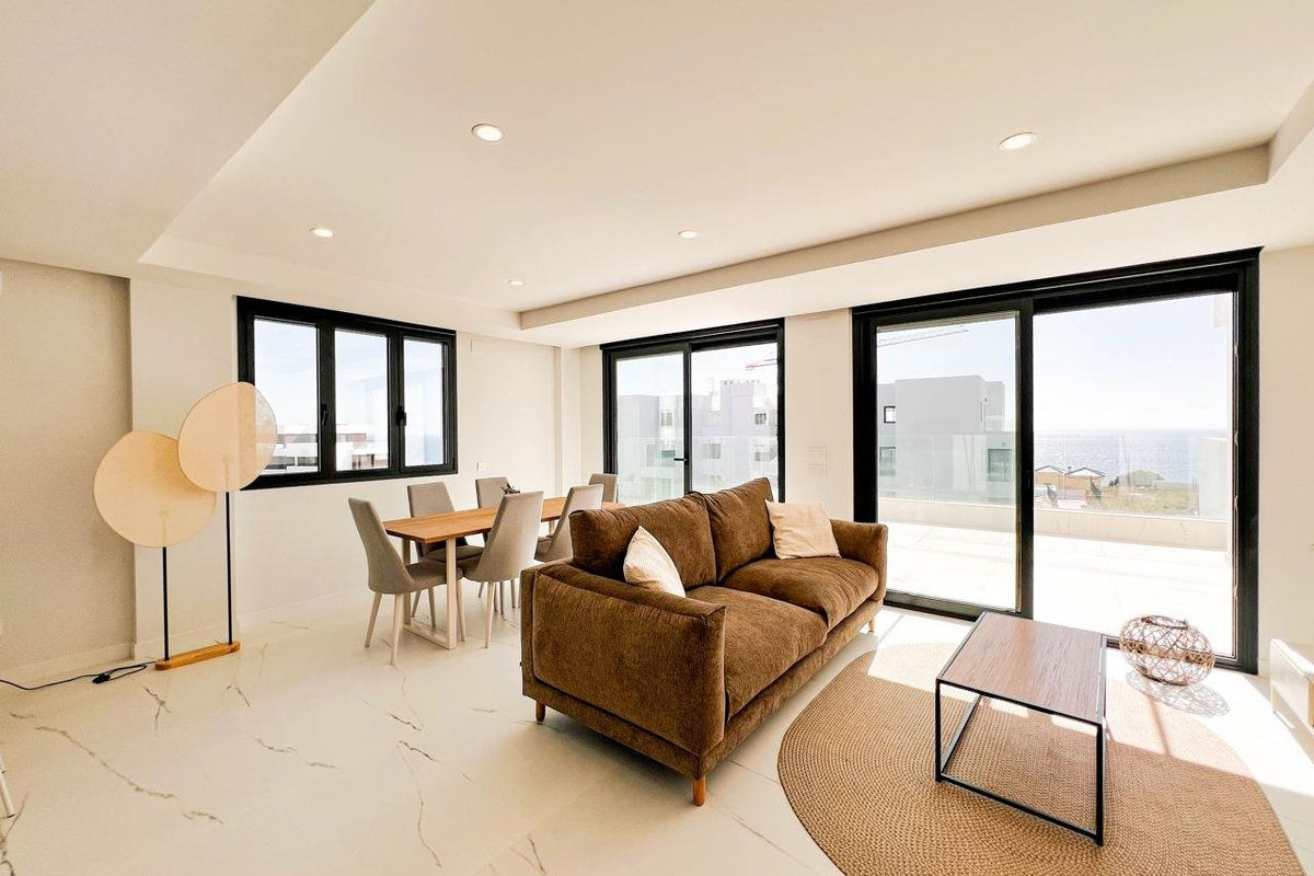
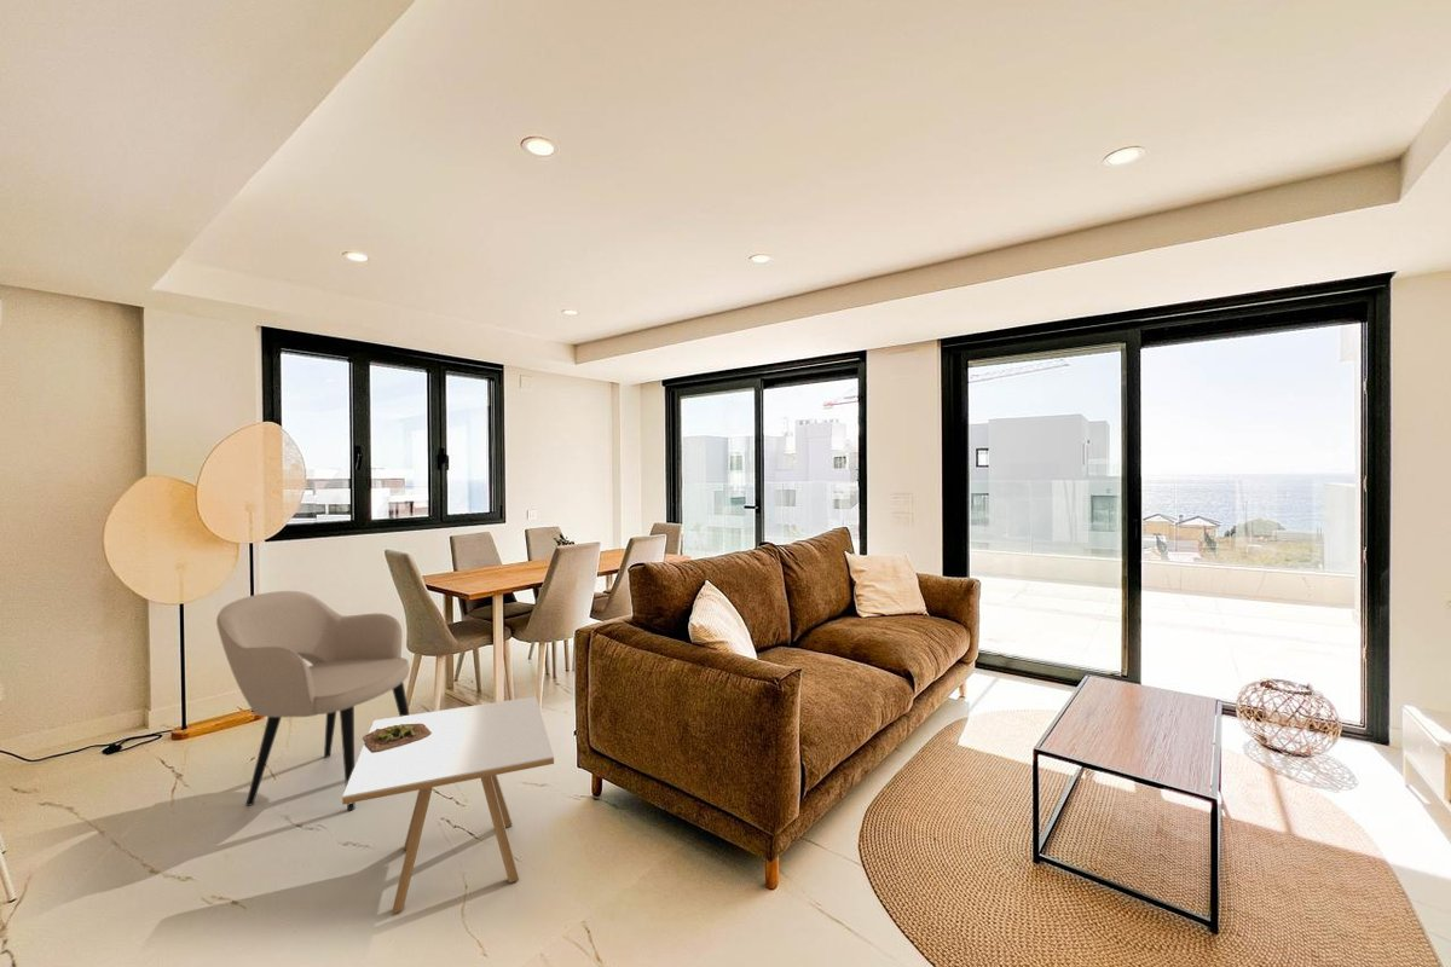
+ side table [341,695,555,915]
+ armchair [215,590,411,812]
+ succulent plant [362,723,432,751]
